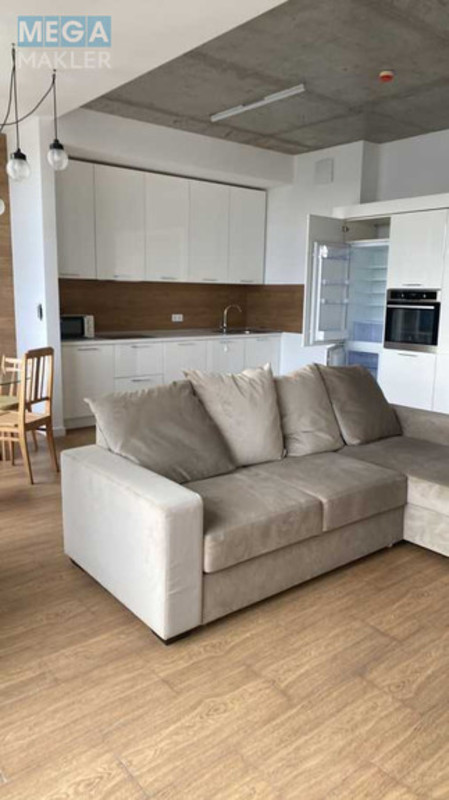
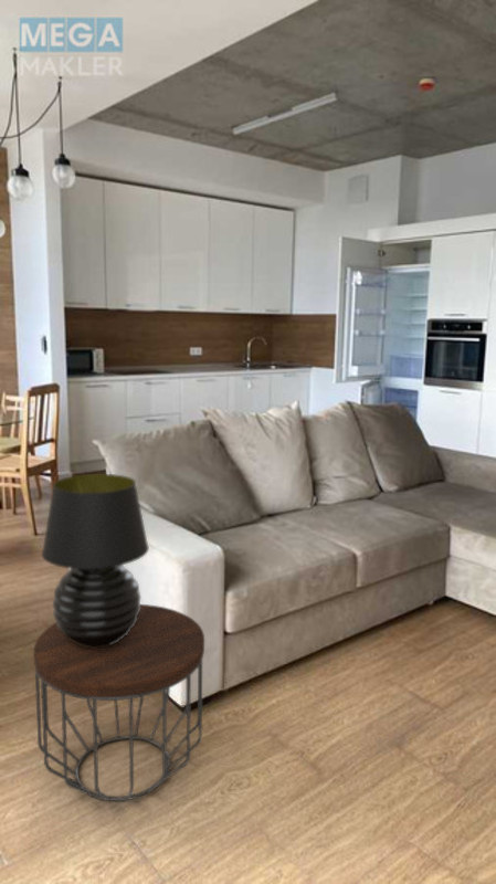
+ table lamp [41,473,150,649]
+ side table [33,603,205,802]
